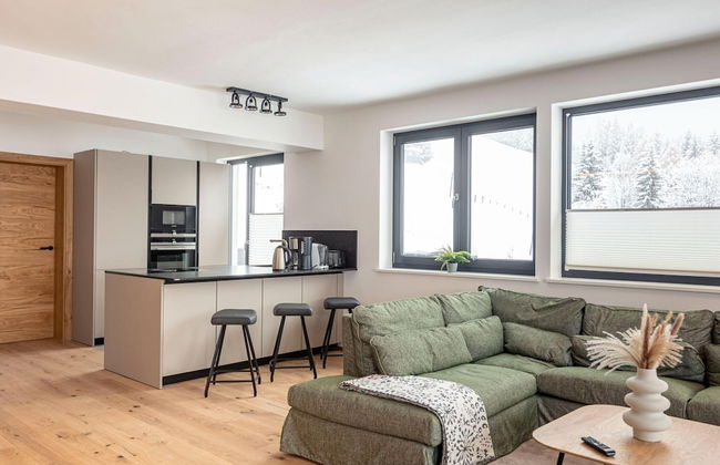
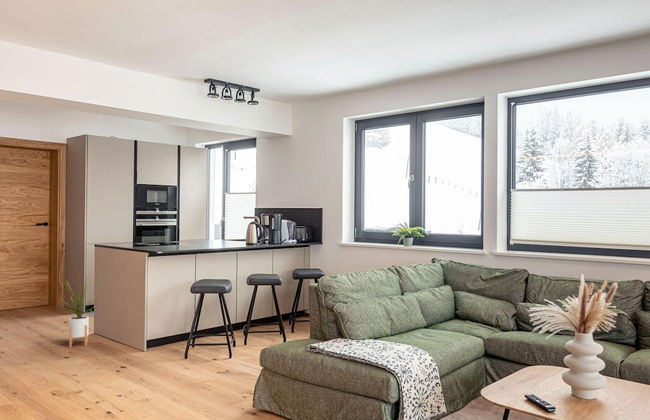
+ house plant [59,274,100,348]
